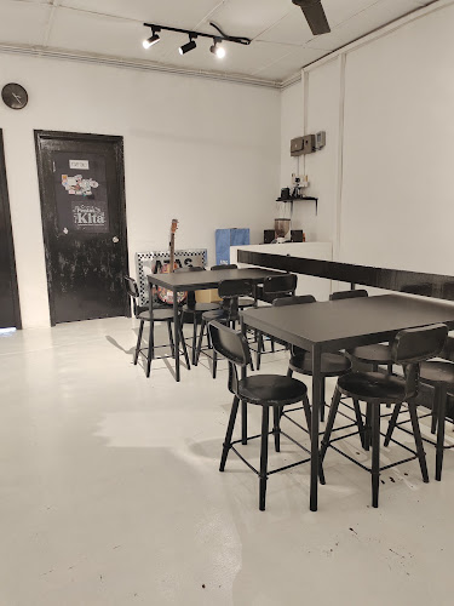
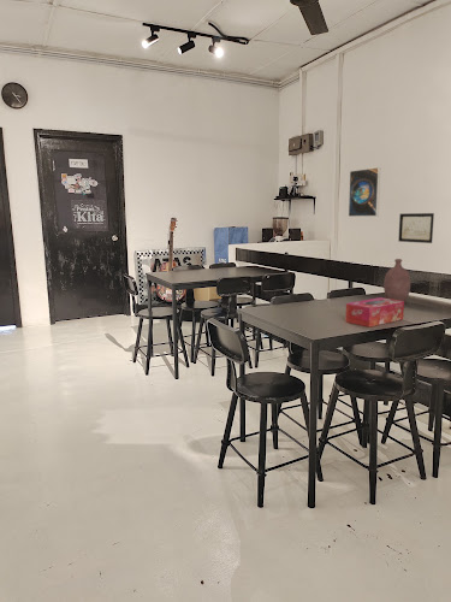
+ tissue box [344,296,405,329]
+ wall art [397,212,435,244]
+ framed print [348,166,381,218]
+ bottle [382,258,411,302]
